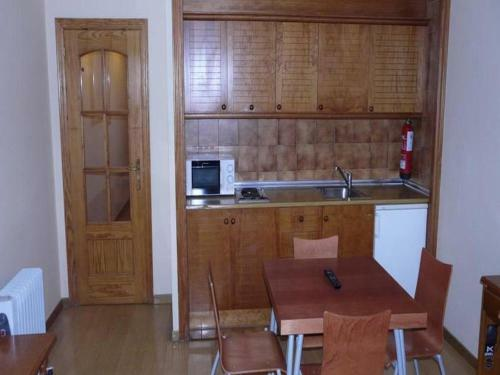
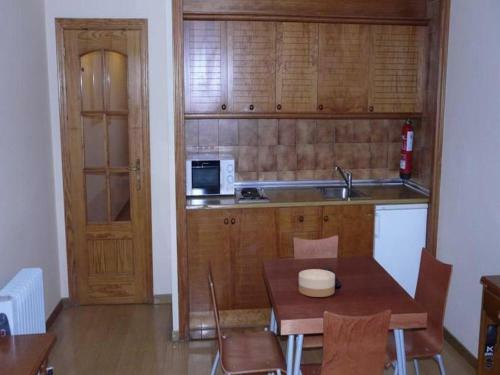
+ bowl [298,268,336,298]
